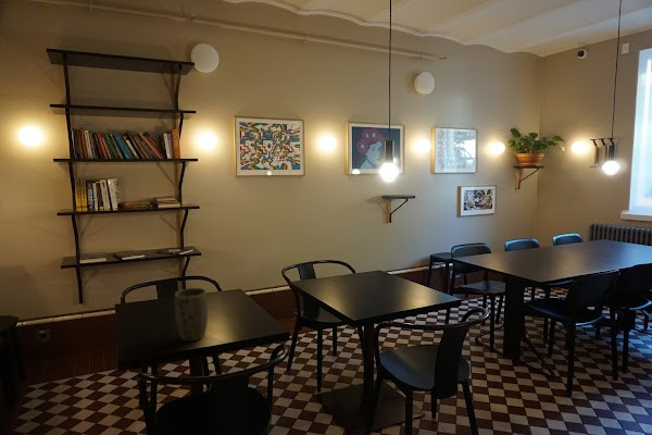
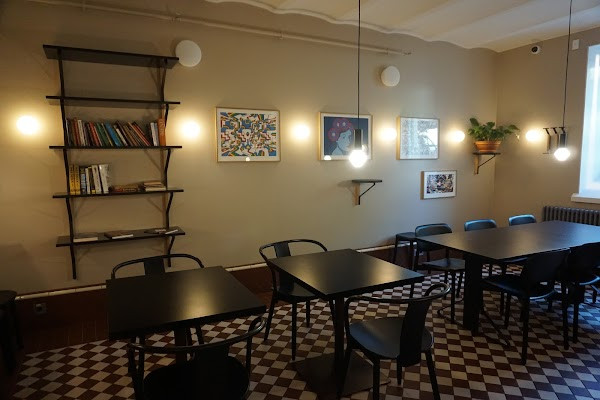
- plant pot [174,287,209,343]
